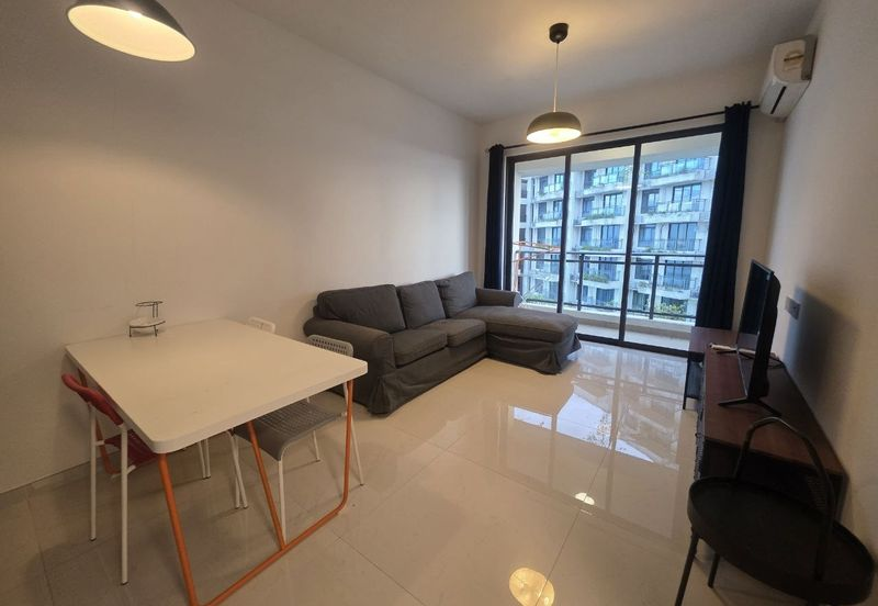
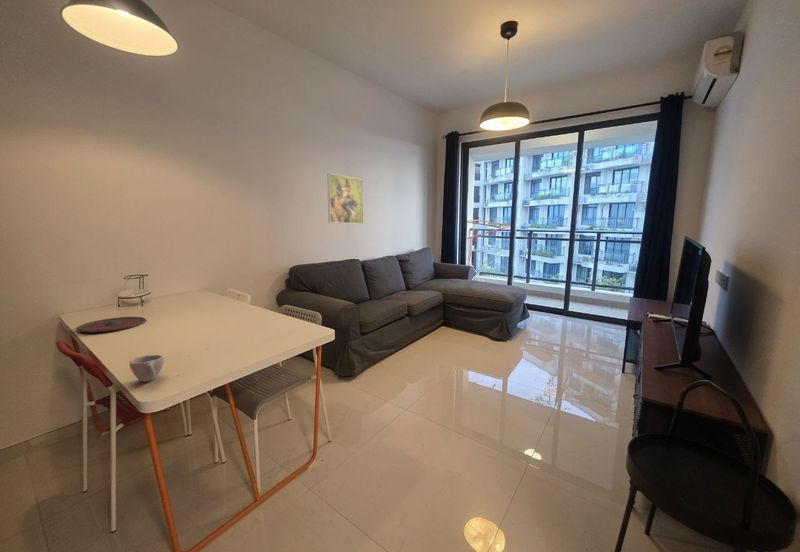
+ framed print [327,172,365,225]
+ cup [129,354,165,383]
+ plate [75,316,147,334]
